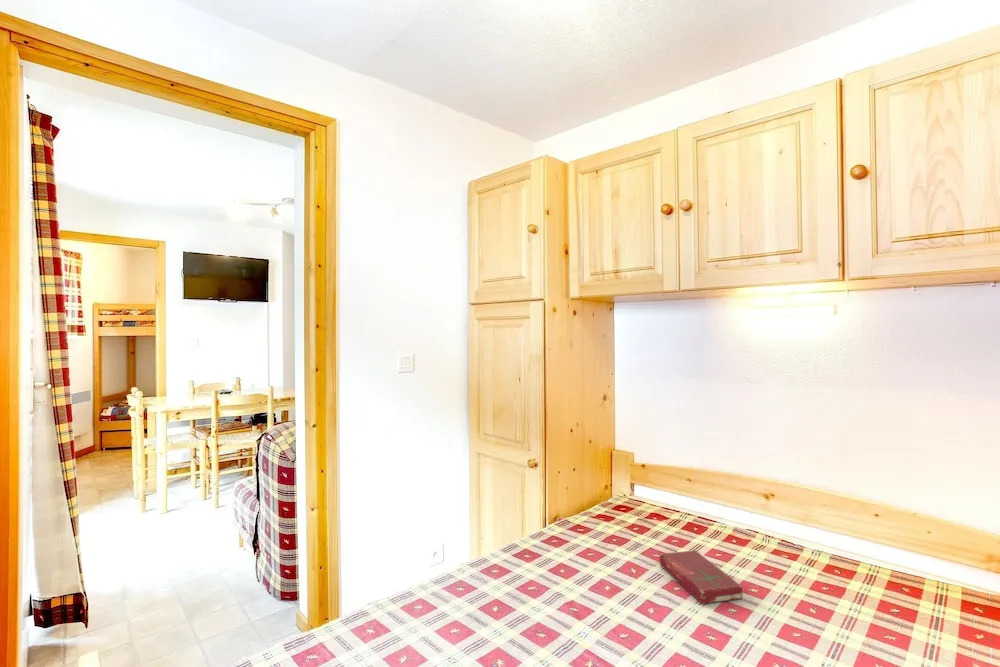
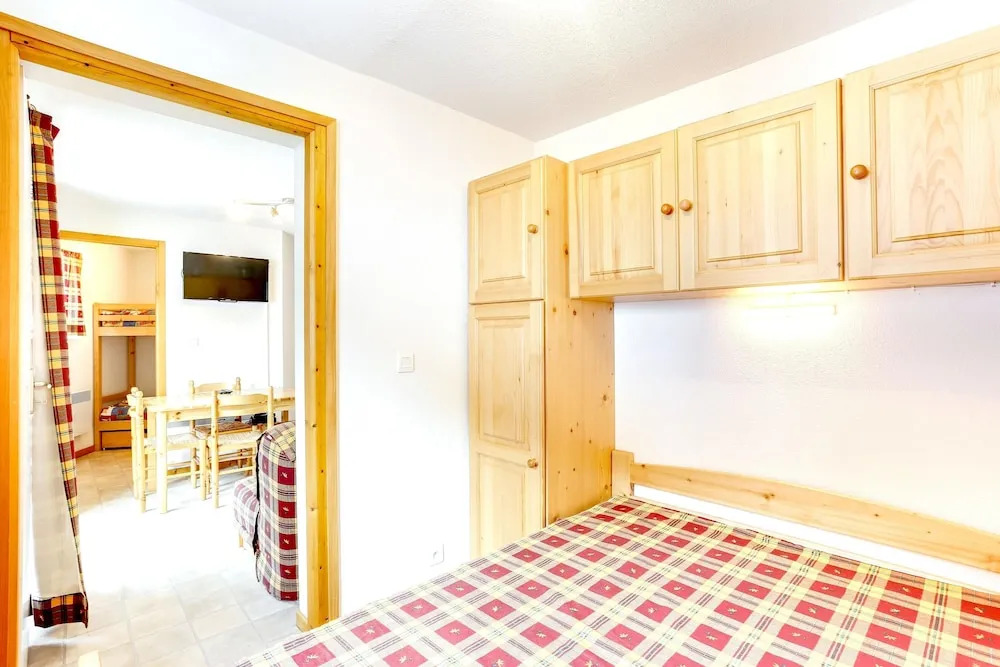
- book [658,549,743,605]
